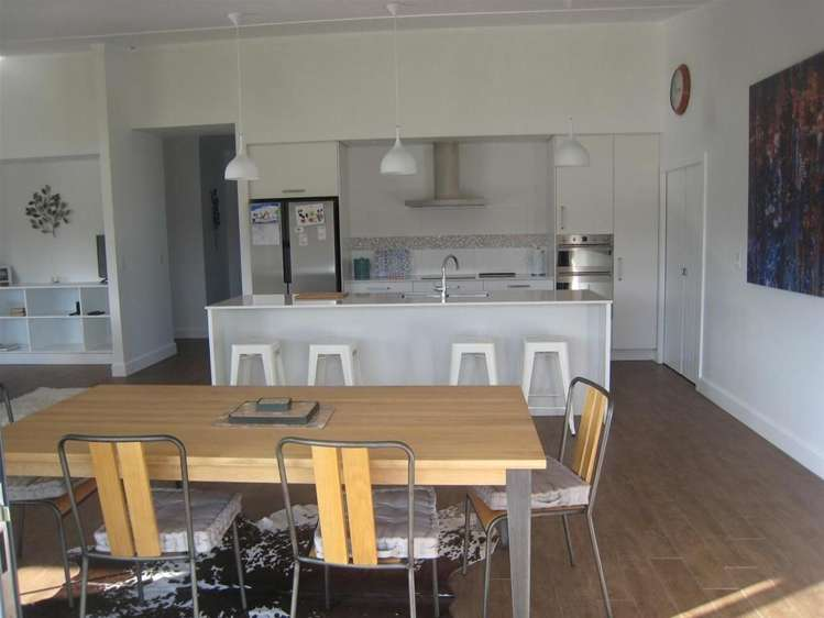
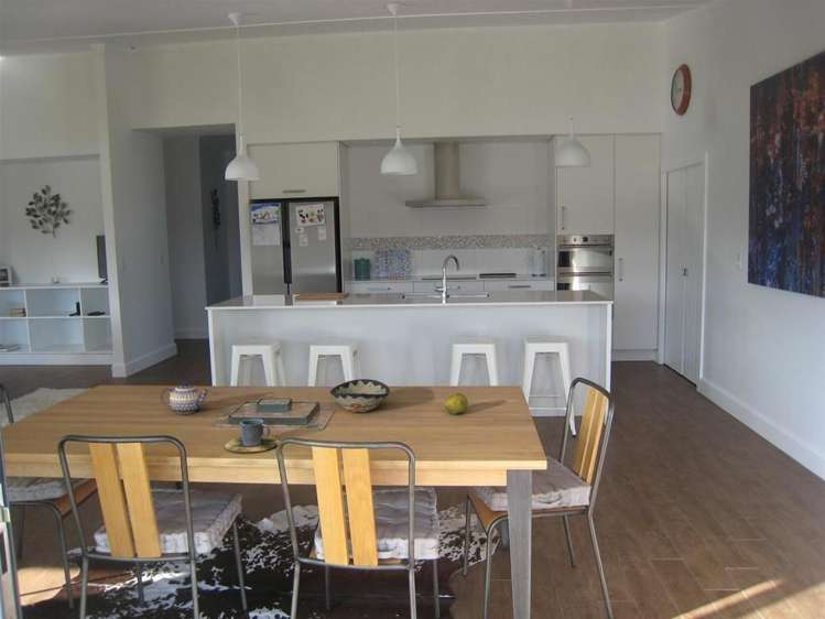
+ fruit [444,392,469,415]
+ cup [224,417,281,454]
+ decorative bowl [329,378,391,413]
+ teapot [160,381,210,415]
